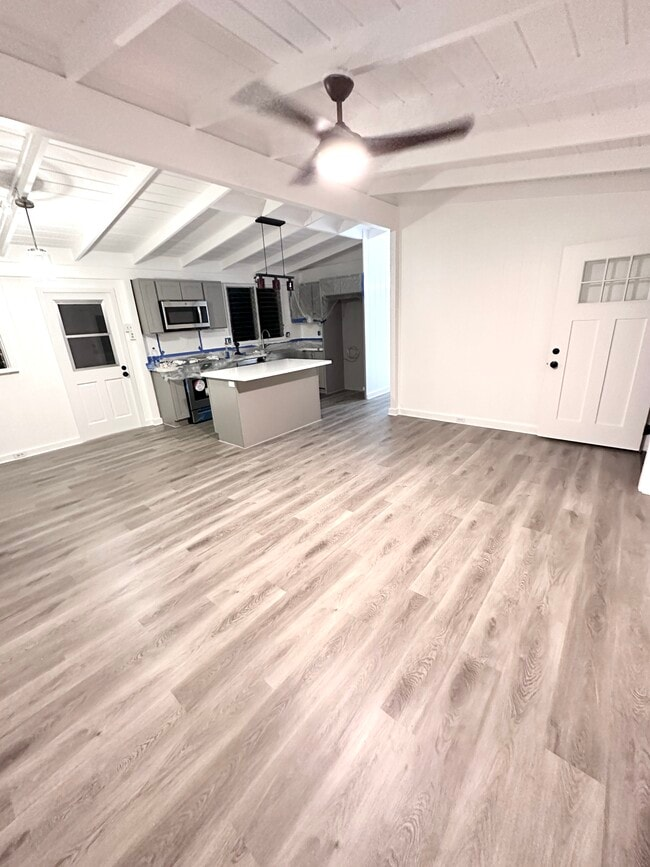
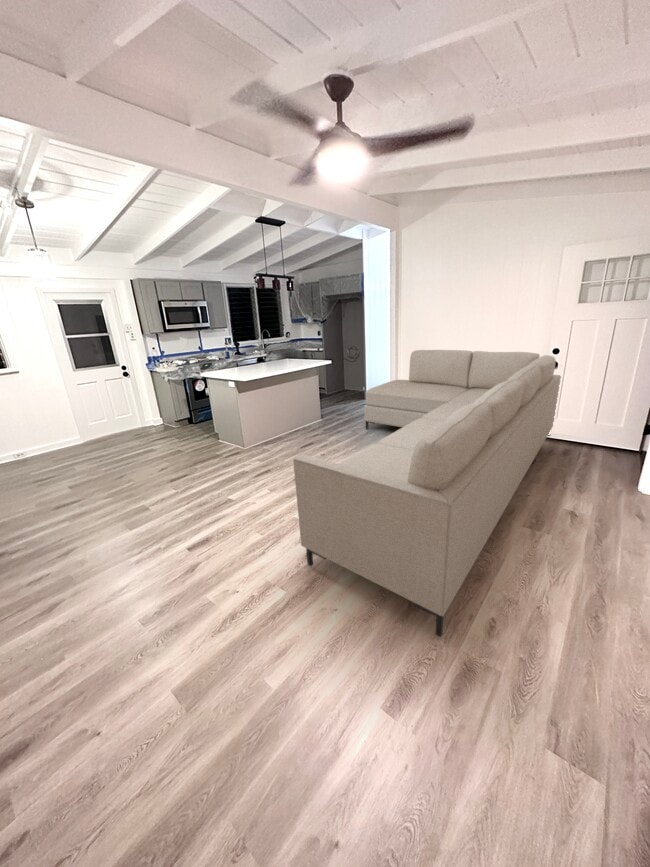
+ sofa [292,349,562,638]
